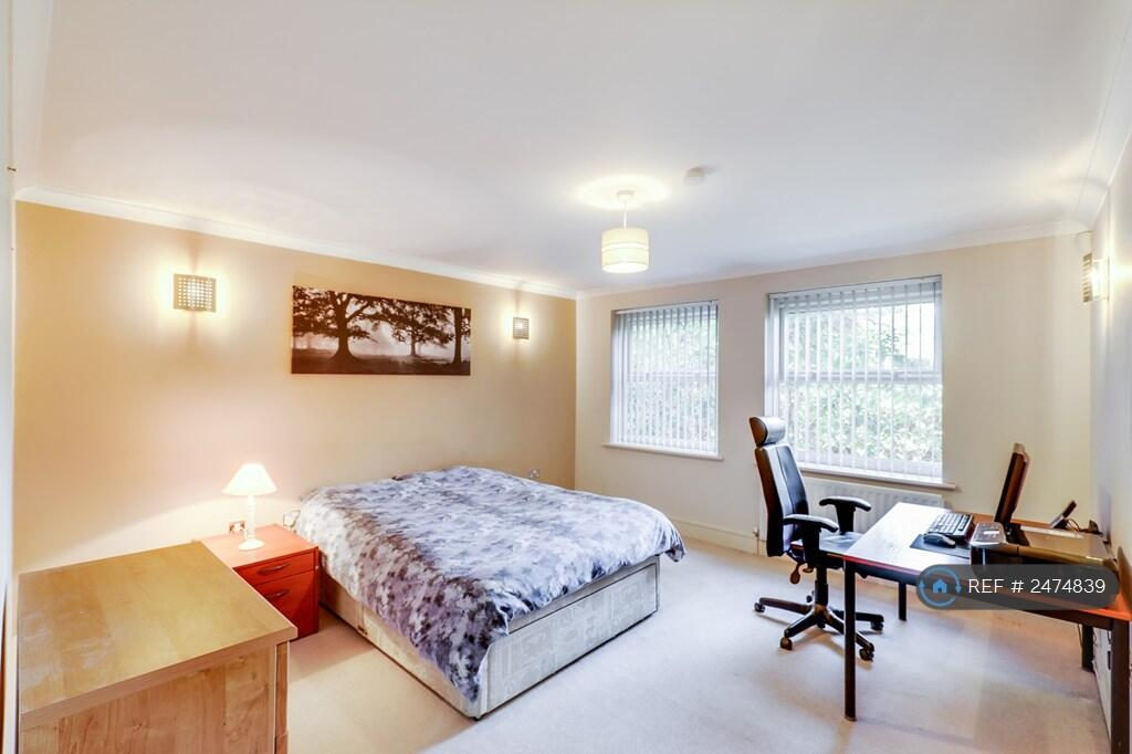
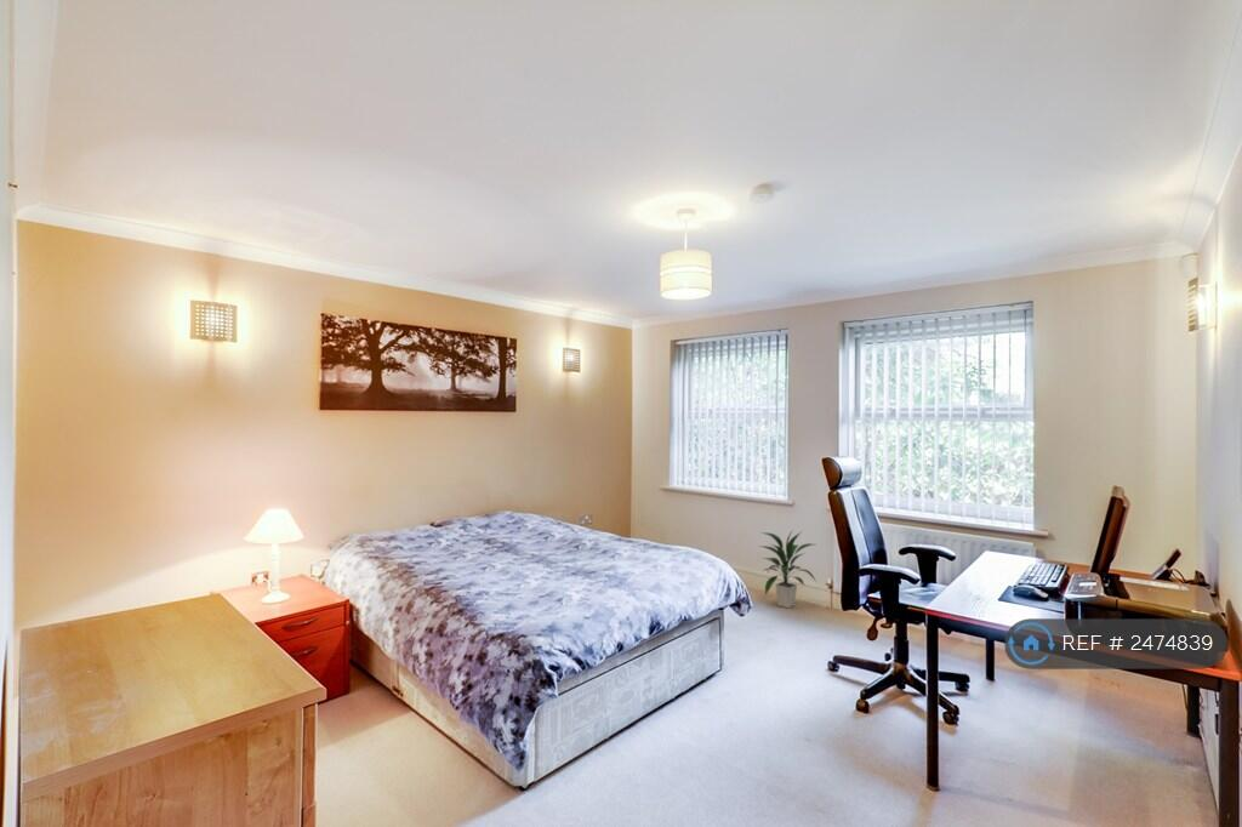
+ indoor plant [758,530,817,609]
